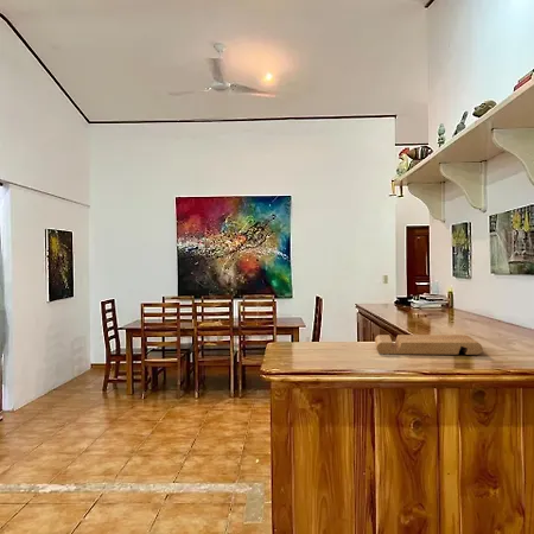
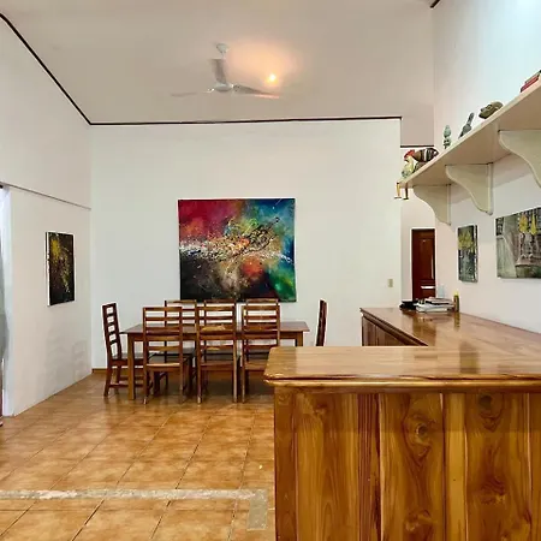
- cutting board [374,333,484,356]
